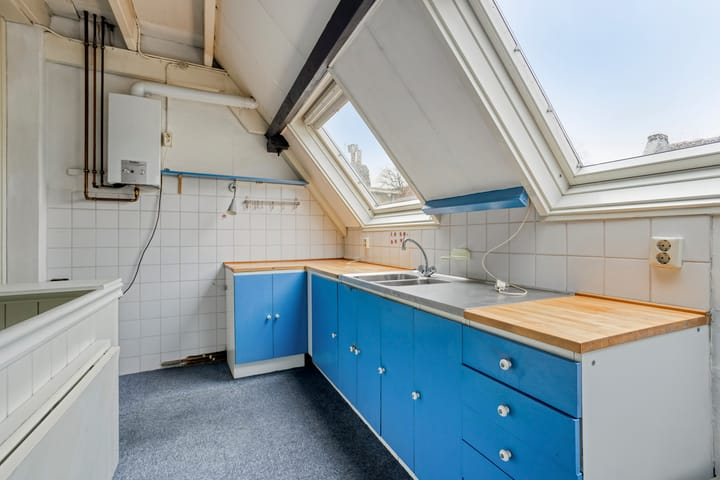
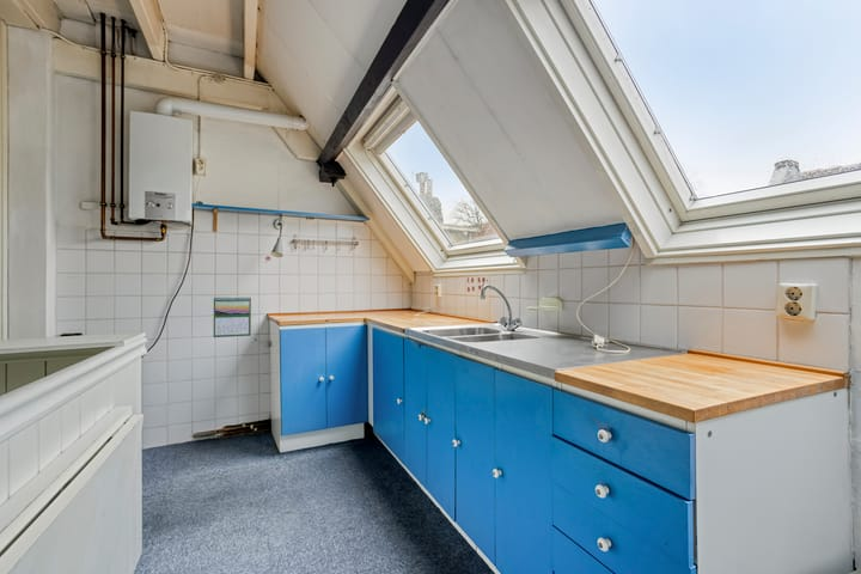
+ calendar [213,295,252,338]
